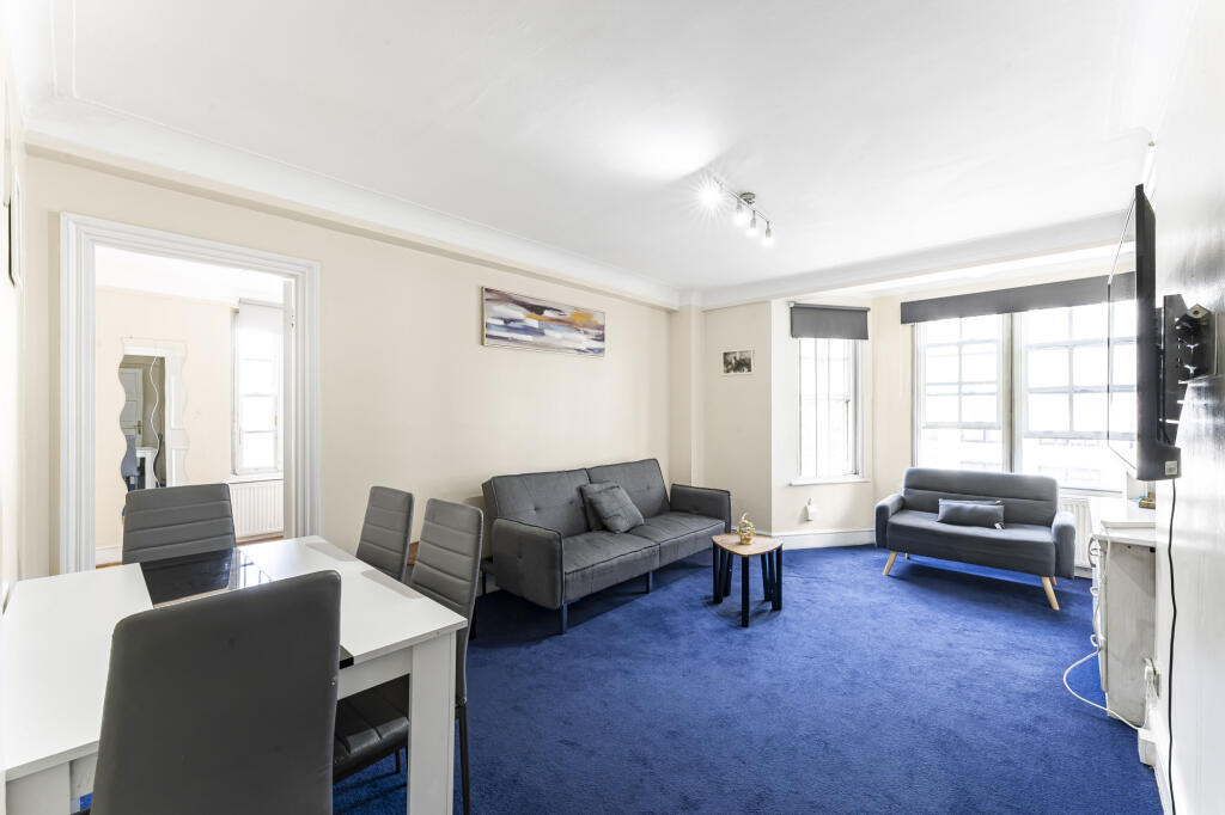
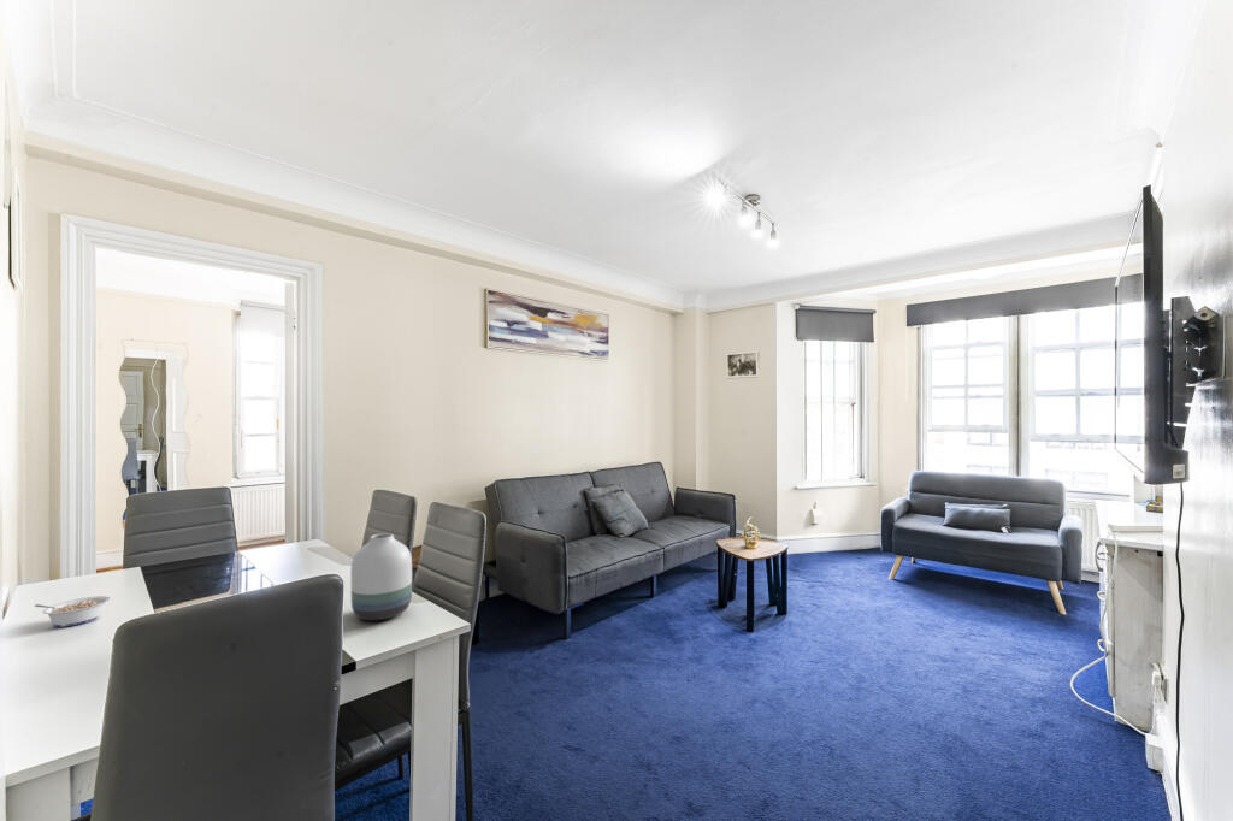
+ vase [349,532,413,621]
+ legume [34,595,112,628]
